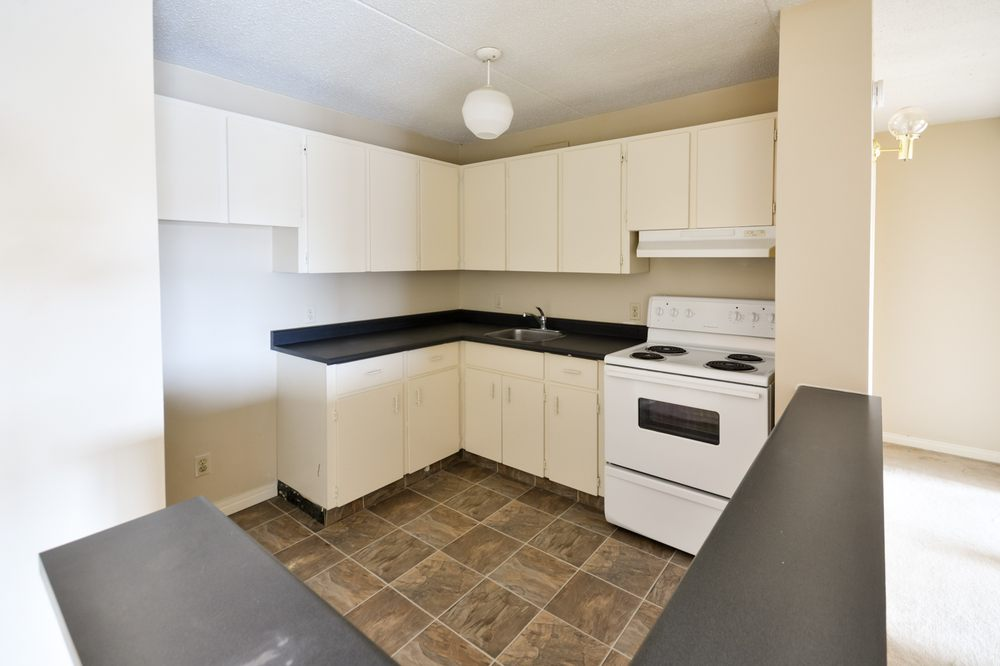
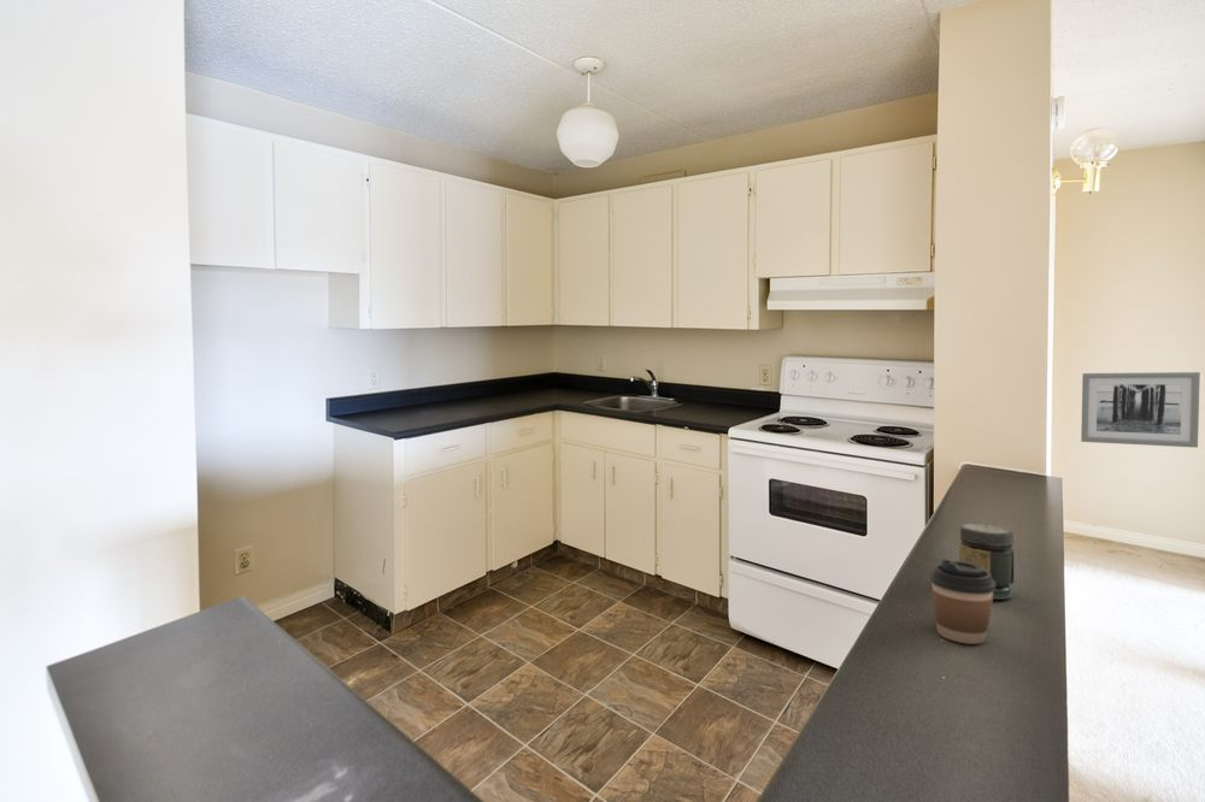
+ jar [958,523,1016,600]
+ coffee cup [929,558,995,645]
+ wall art [1080,371,1201,449]
